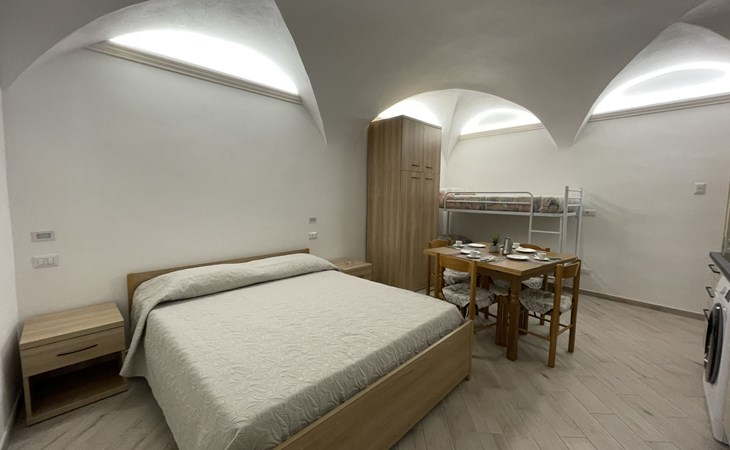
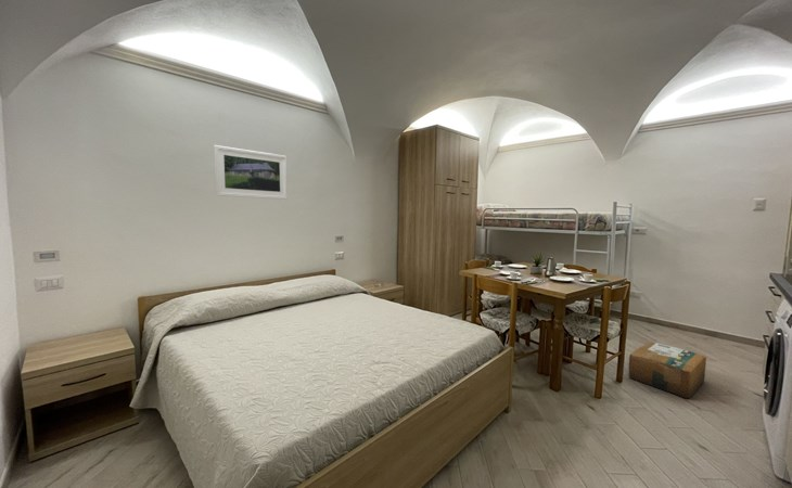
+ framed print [213,144,289,201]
+ cardboard box [628,341,707,399]
